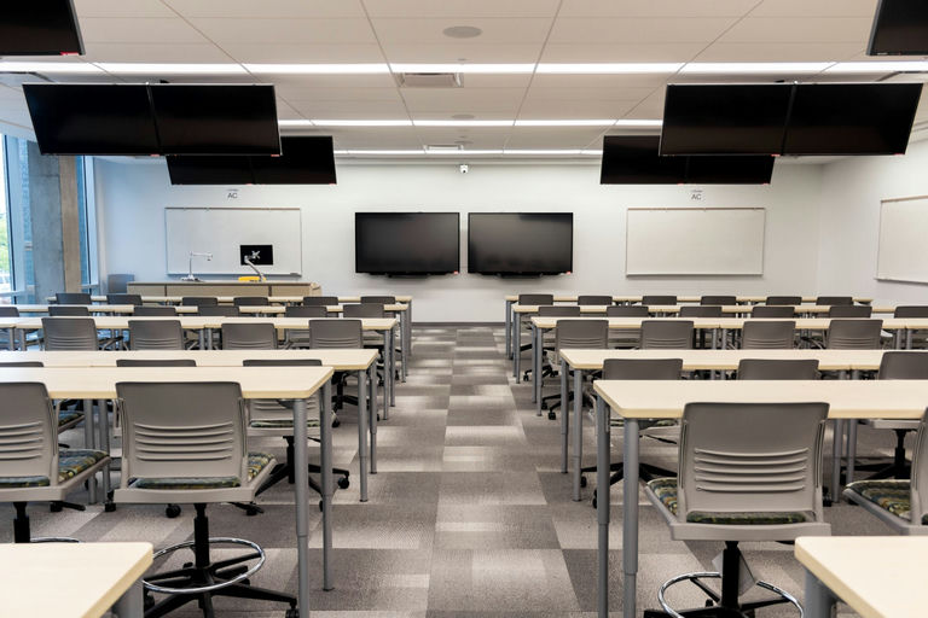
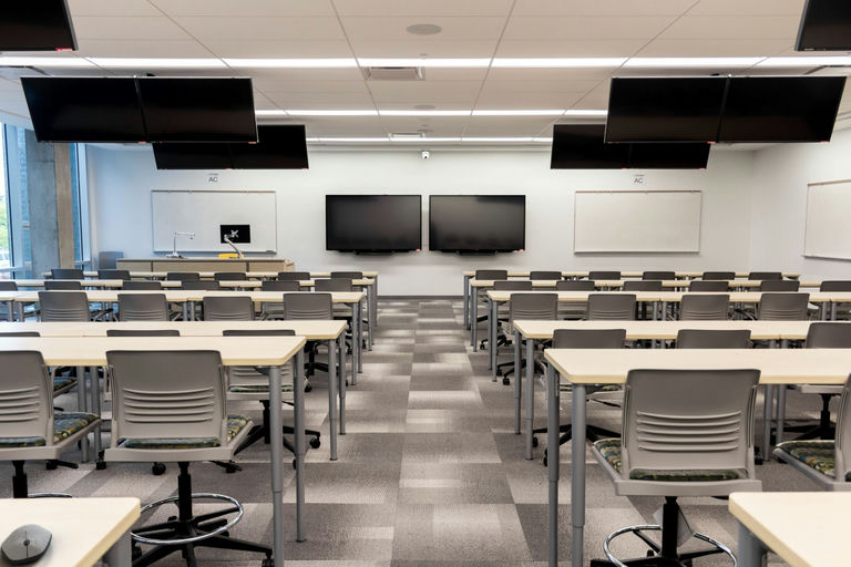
+ computer mouse [0,523,53,566]
